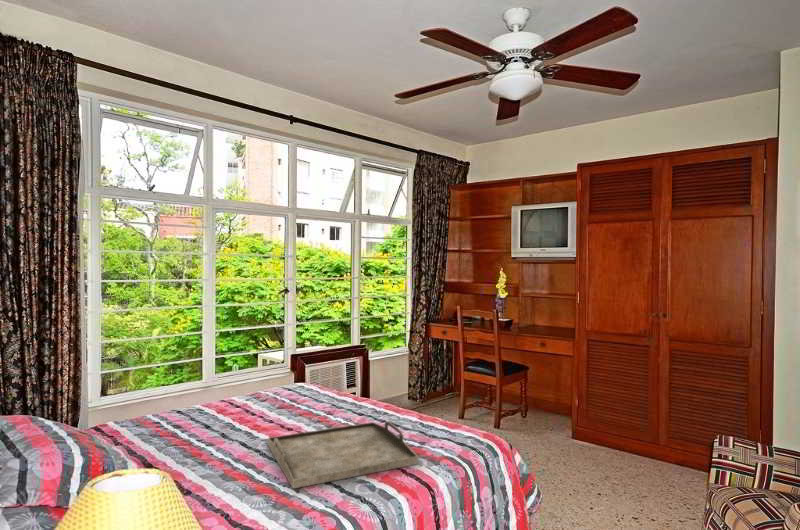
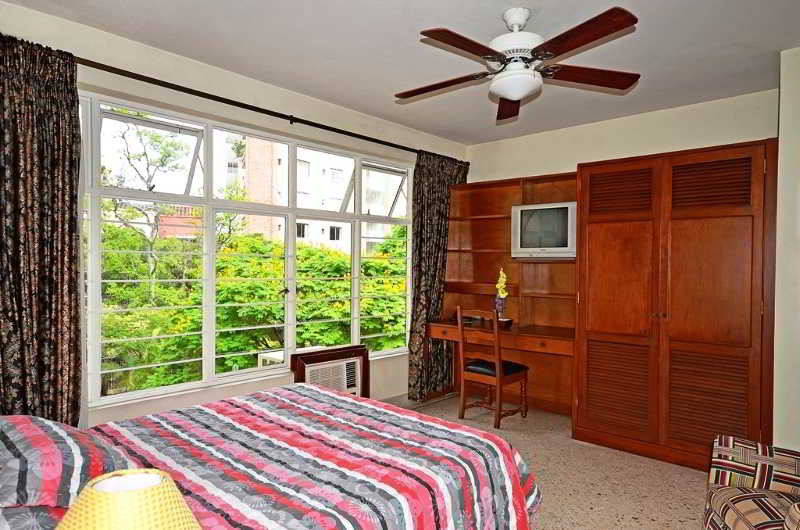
- serving tray [266,420,419,490]
